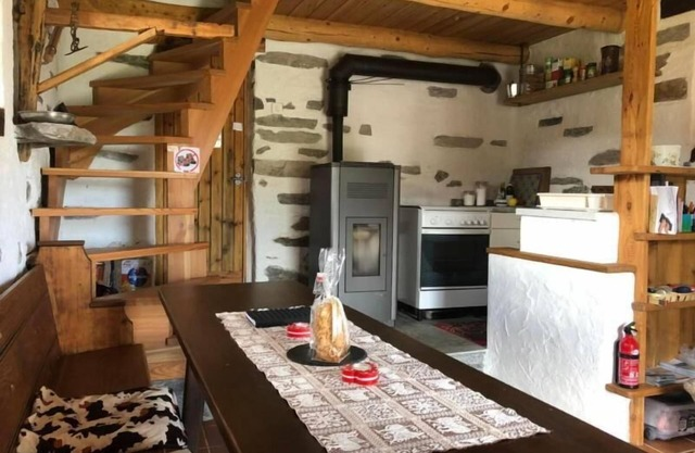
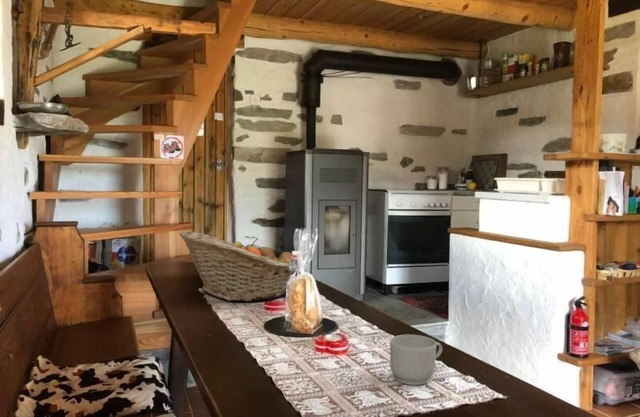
+ fruit basket [178,230,293,302]
+ mug [389,334,443,386]
